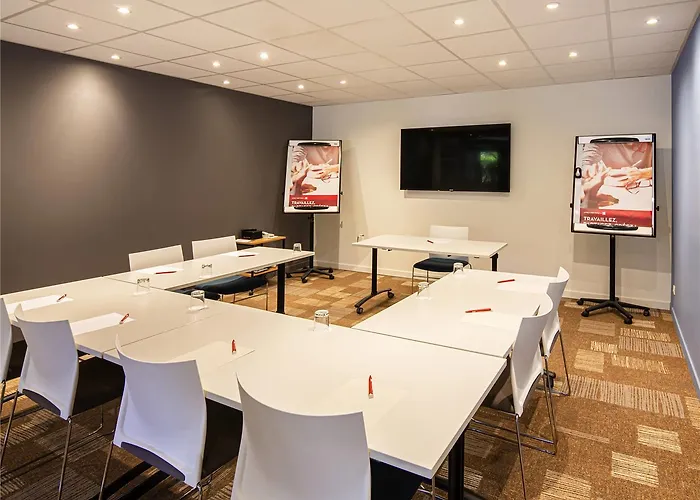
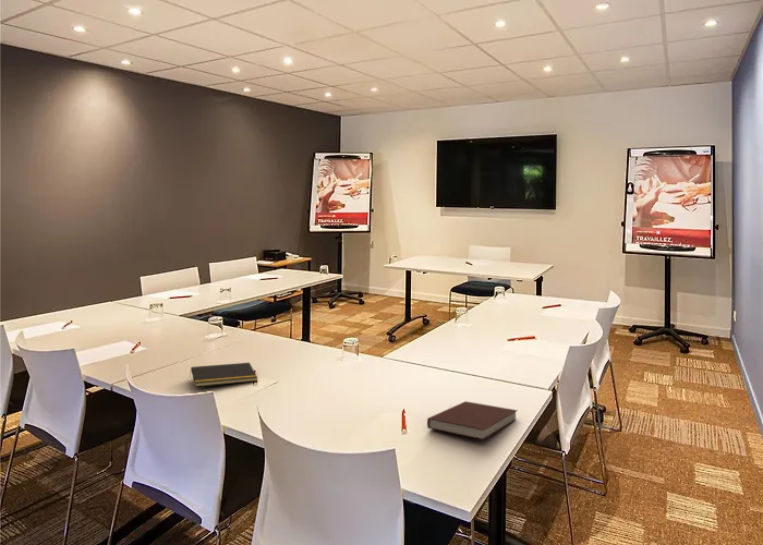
+ notepad [189,362,258,388]
+ notebook [426,400,519,441]
